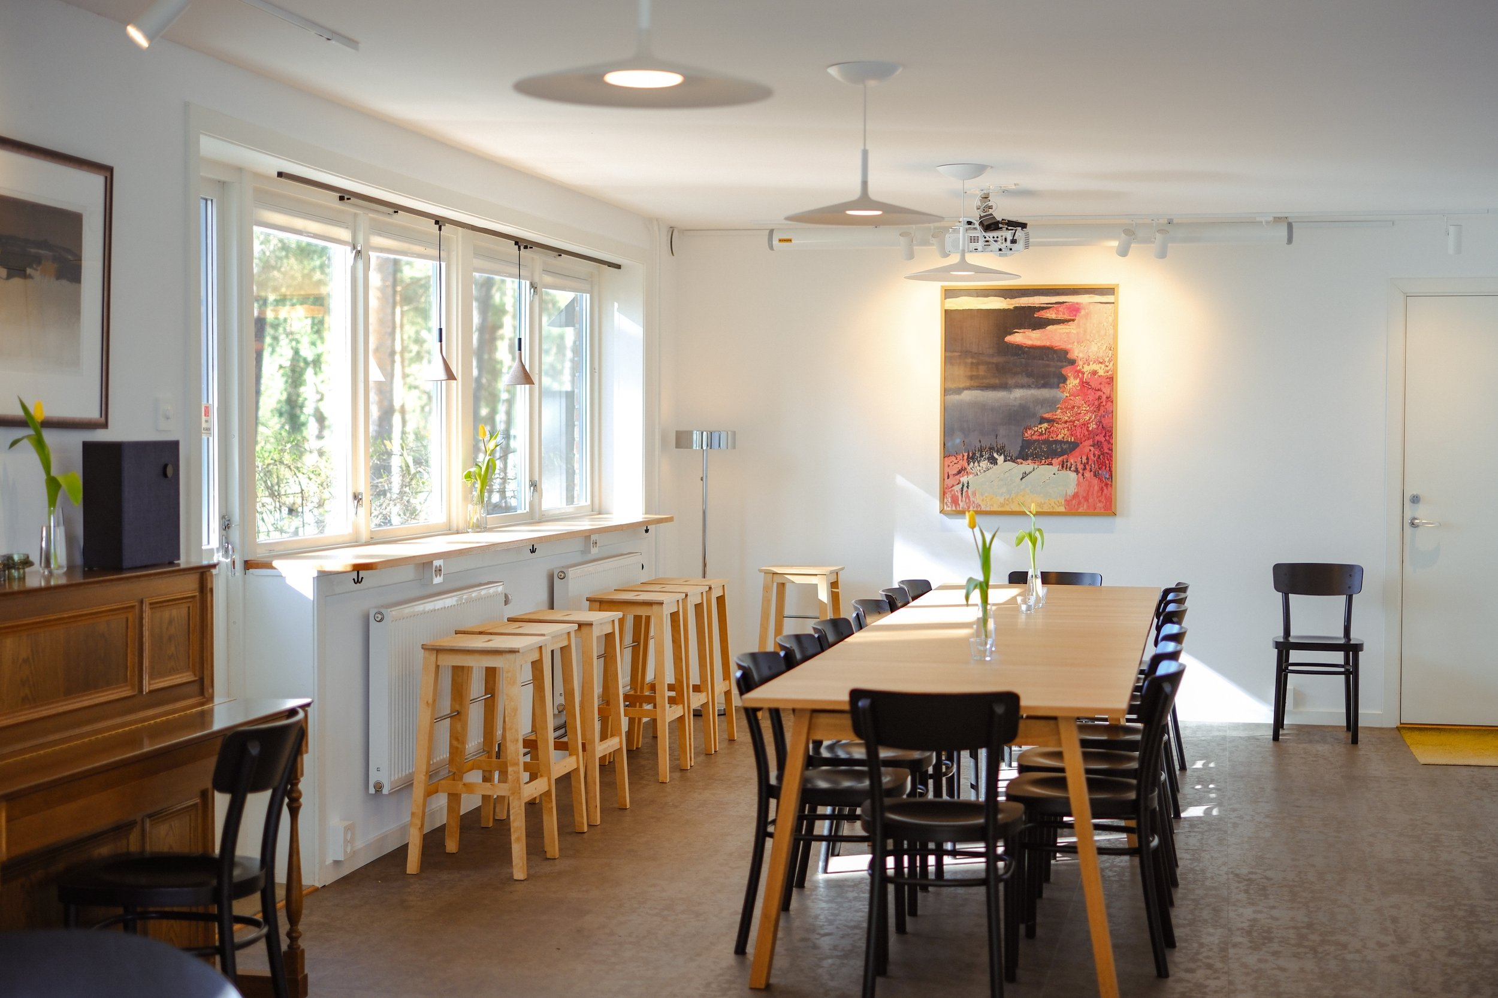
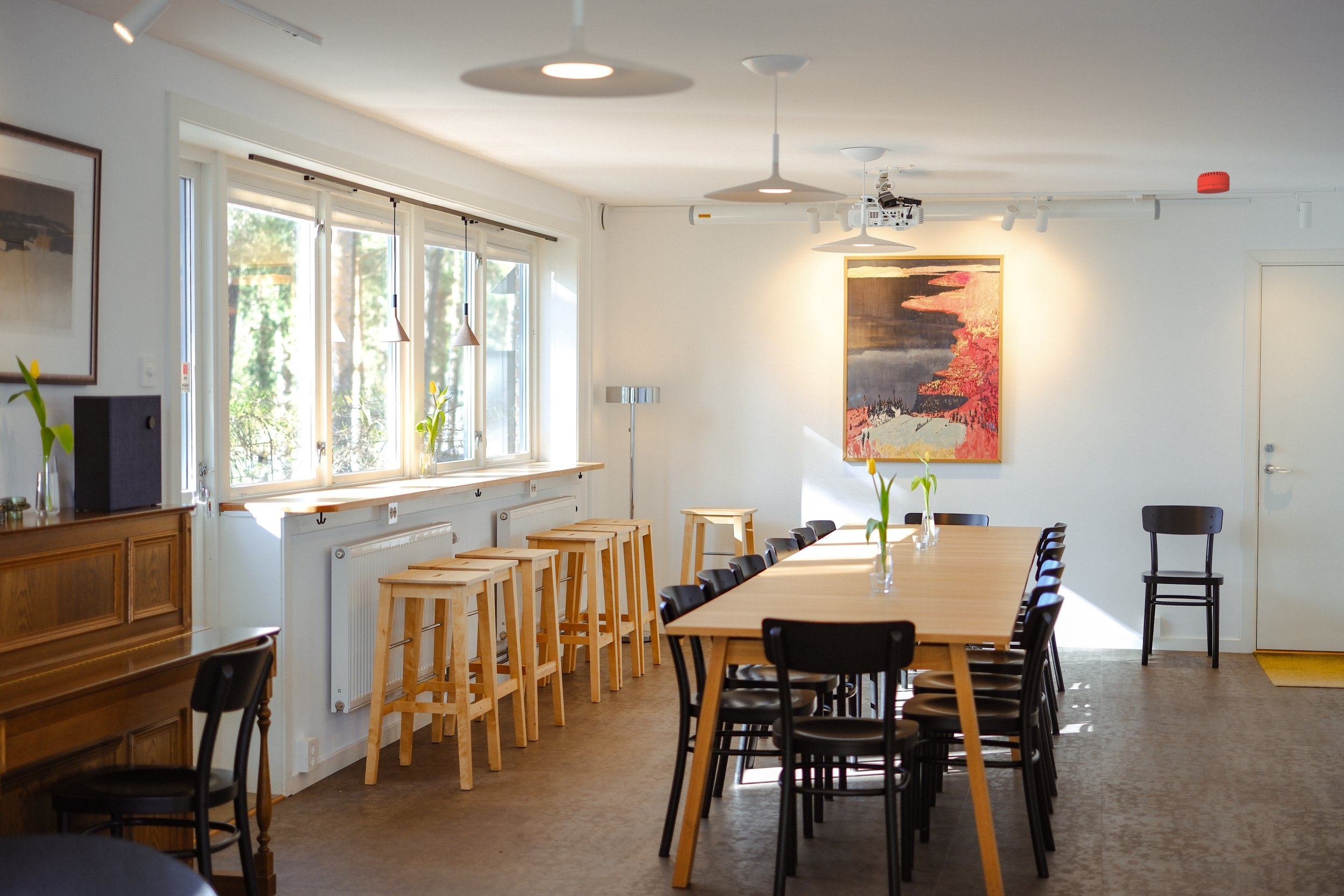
+ smoke detector [1197,171,1230,194]
